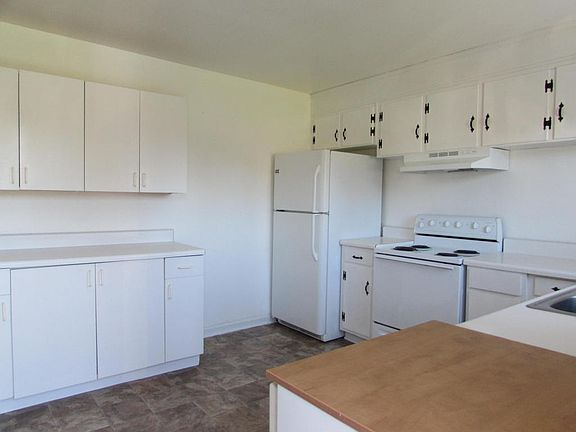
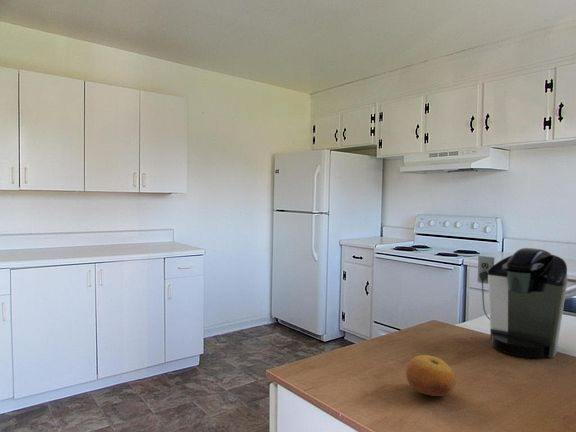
+ fruit [405,354,457,397]
+ coffee maker [476,247,568,359]
